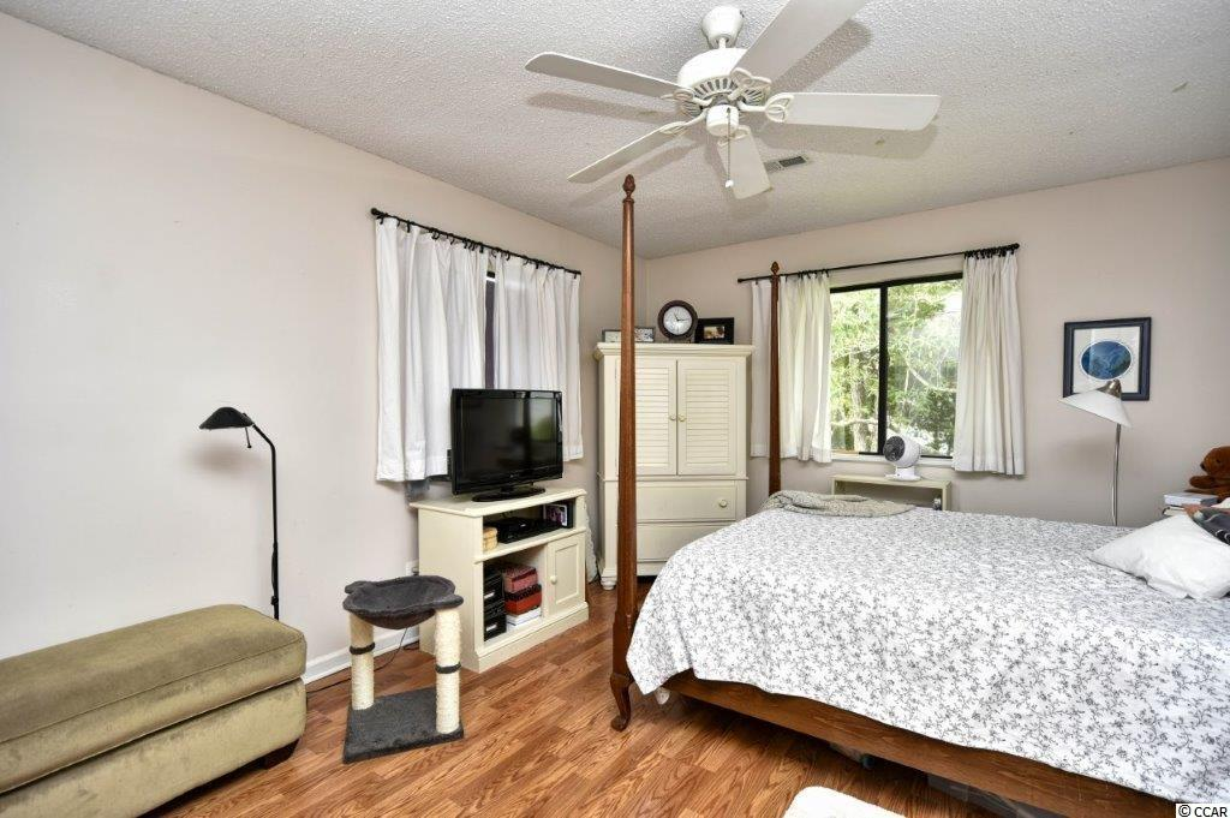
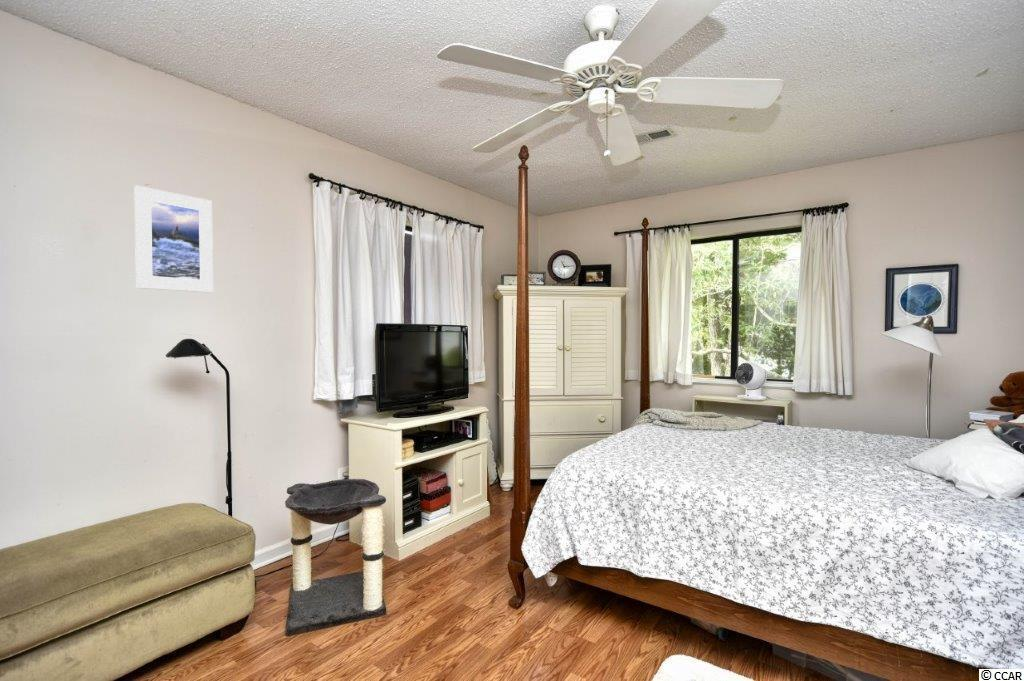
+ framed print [133,185,214,293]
